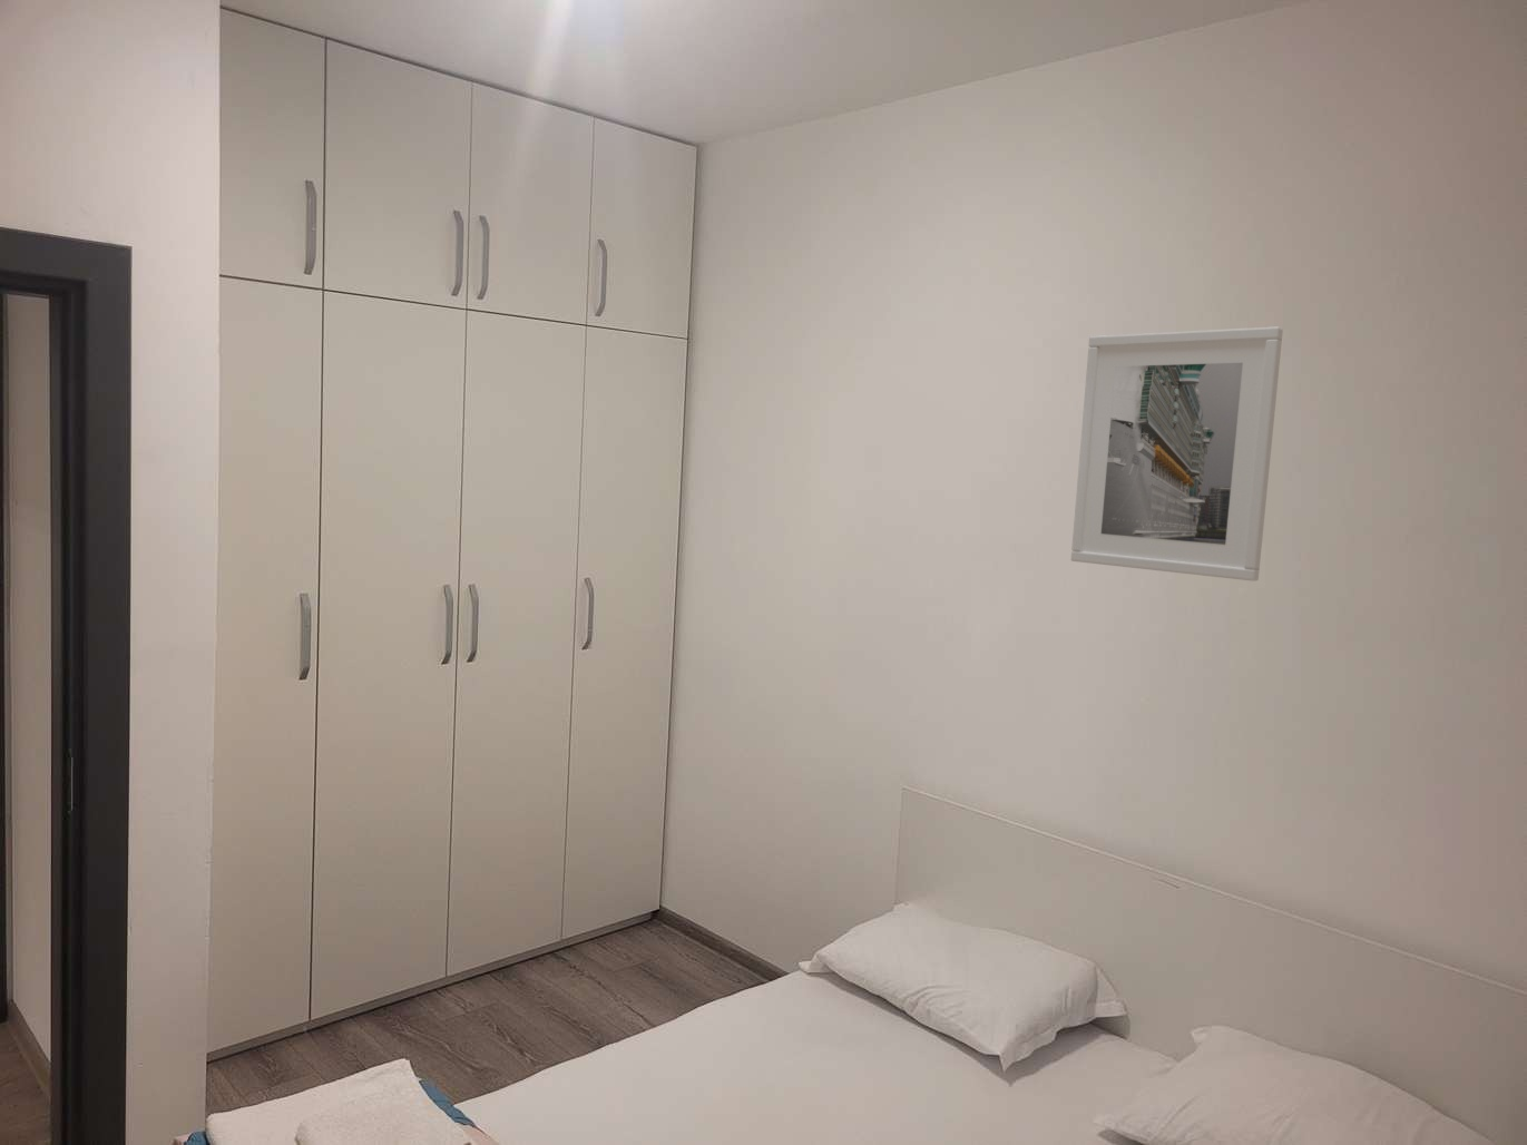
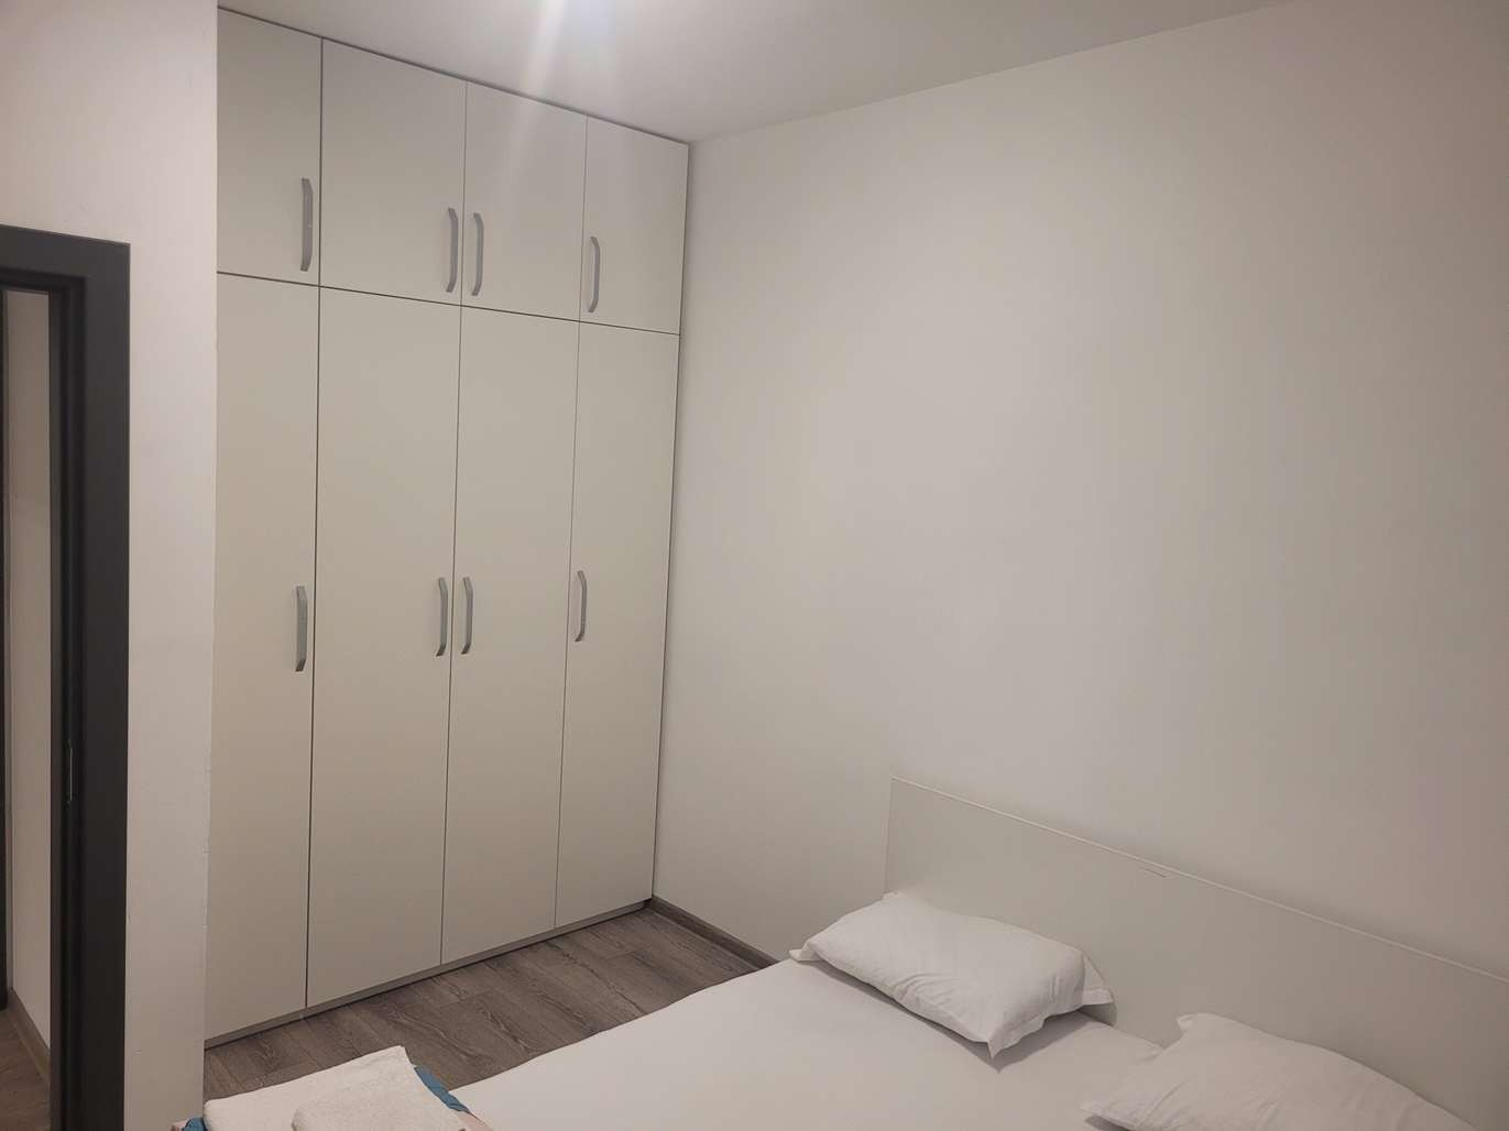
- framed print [1070,325,1284,582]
